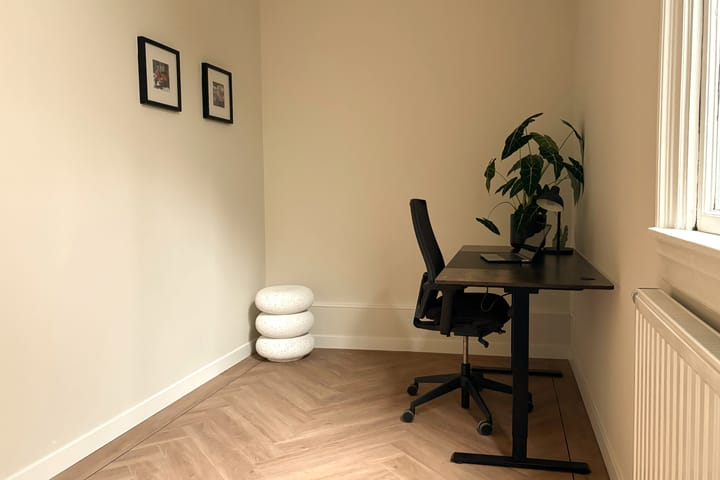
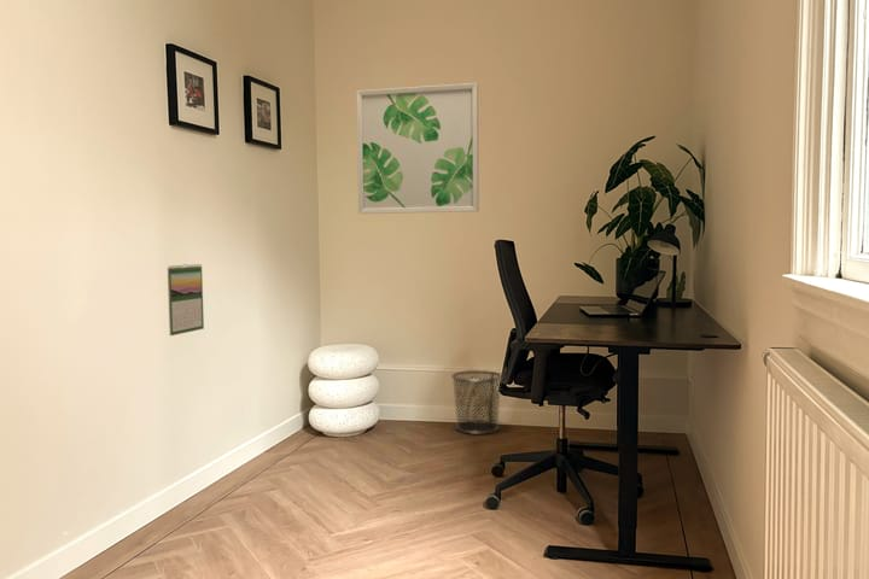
+ wall art [355,82,480,215]
+ waste bin [450,369,502,435]
+ calendar [167,263,205,337]
